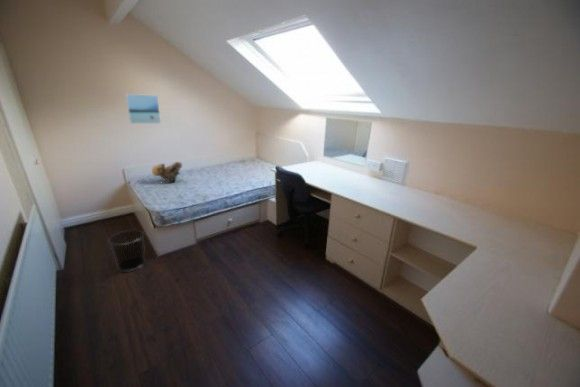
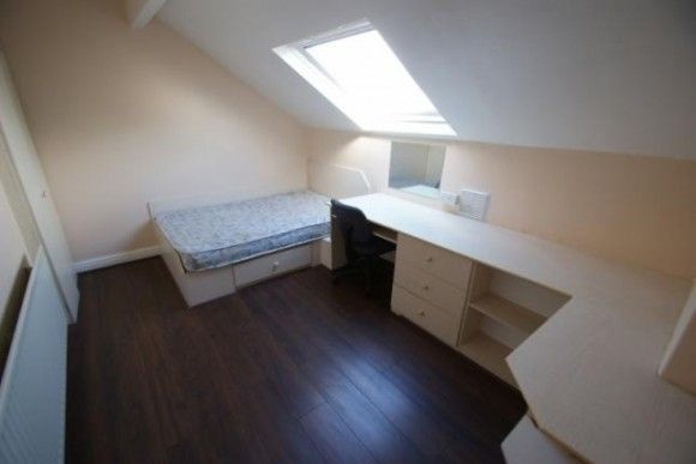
- waste bin [107,229,147,273]
- teddy bear [151,161,183,184]
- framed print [125,93,162,125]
